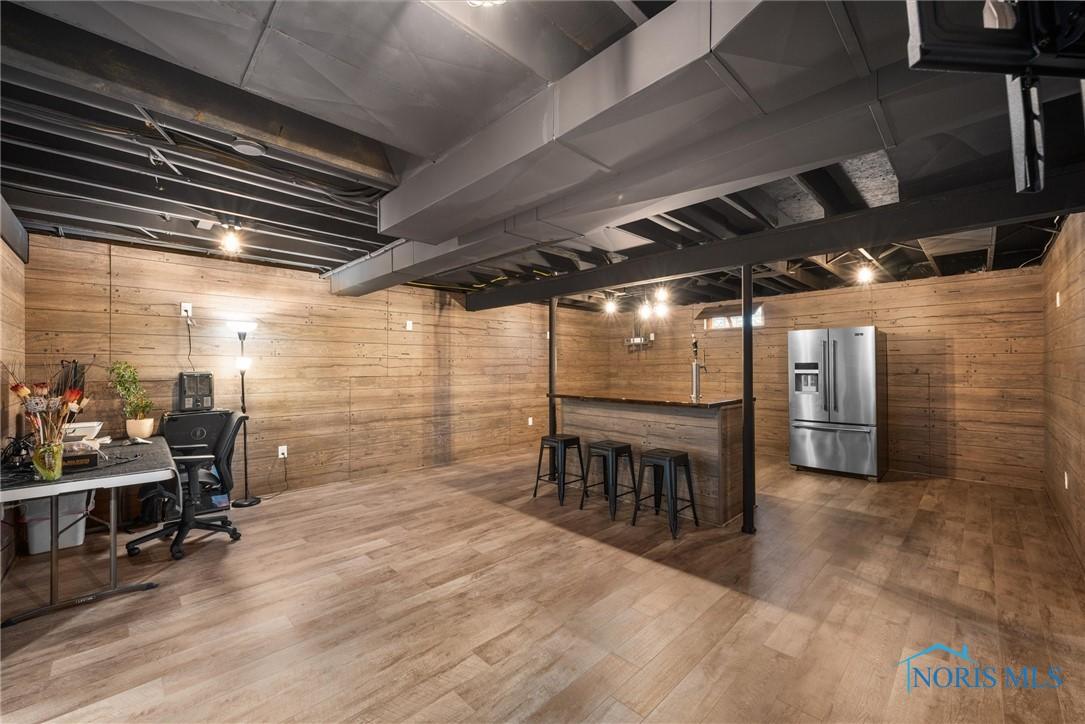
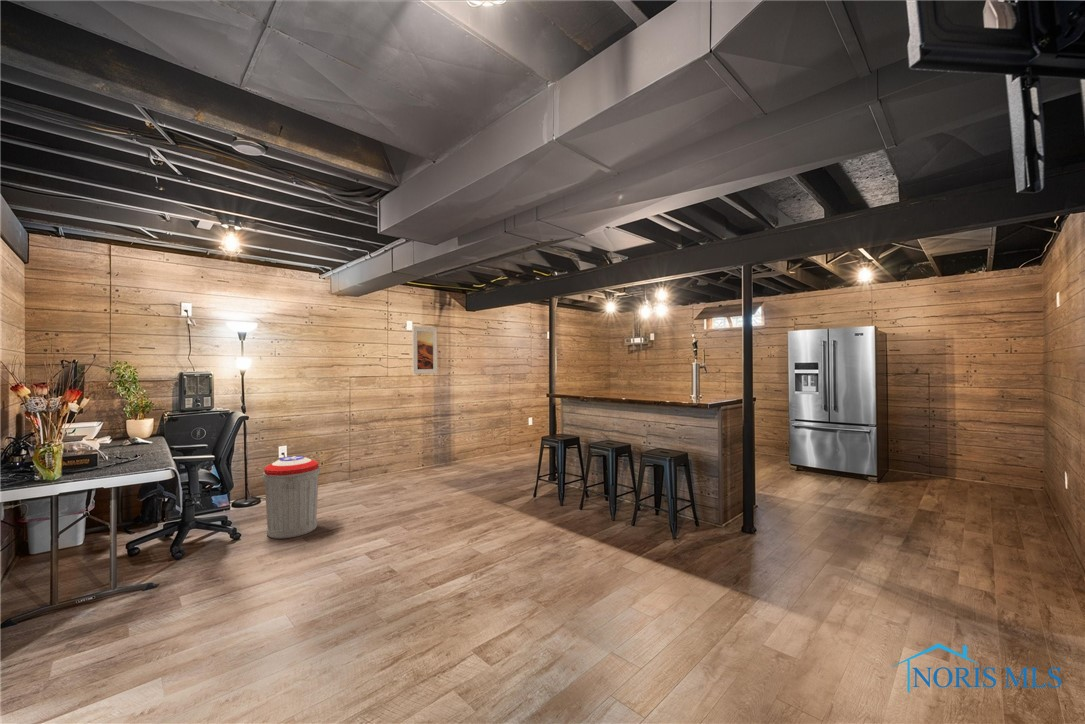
+ trash can [262,455,321,540]
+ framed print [411,325,438,375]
